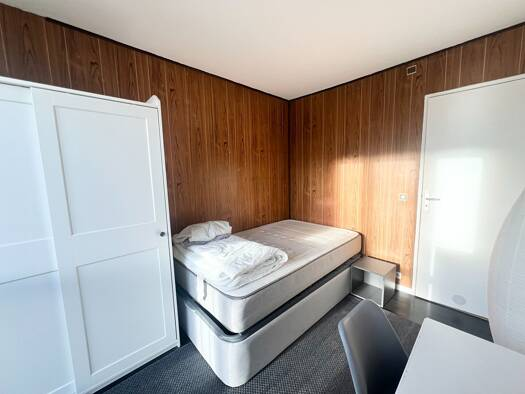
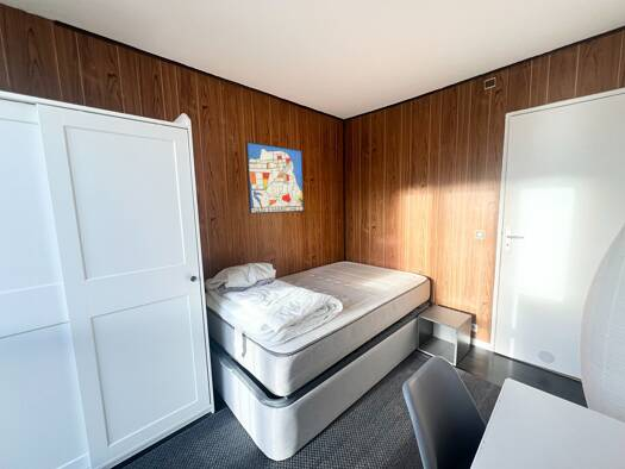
+ wall art [244,140,305,215]
